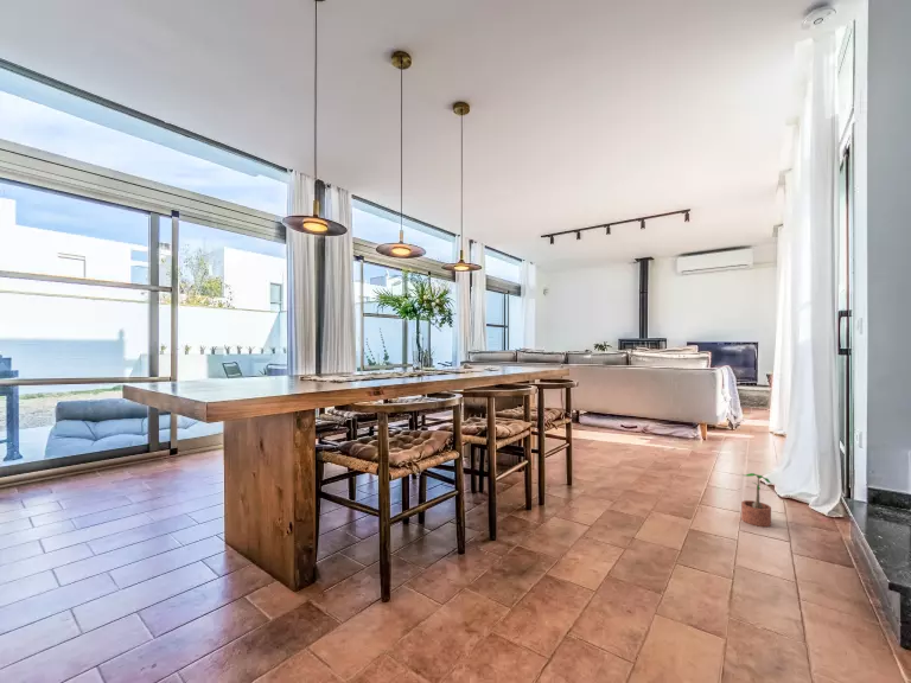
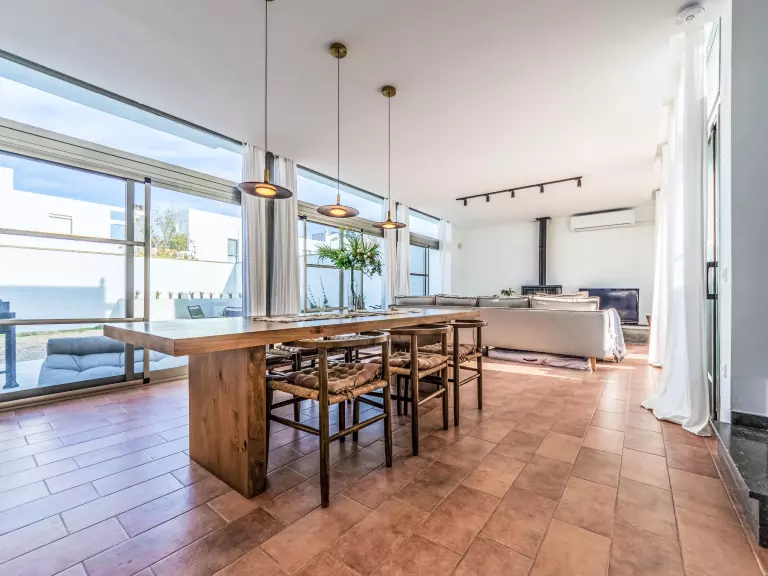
- potted plant [740,472,776,528]
